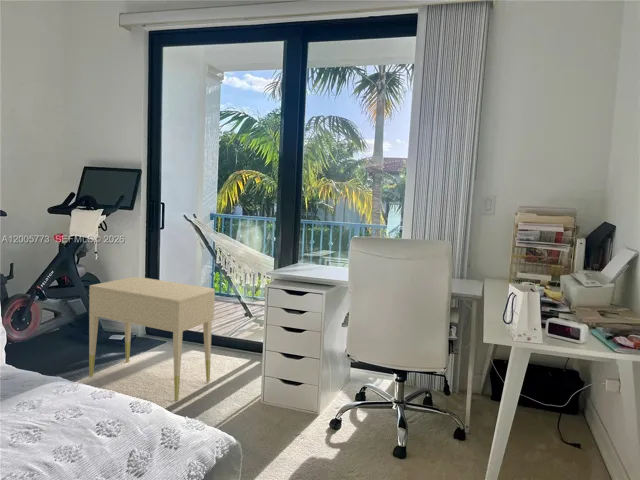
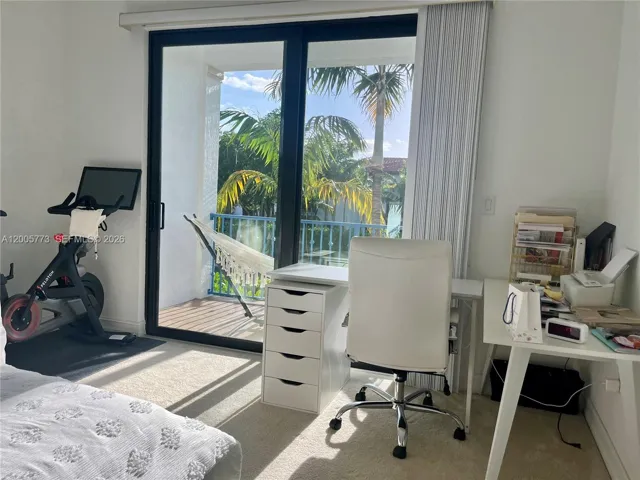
- nightstand [88,276,216,402]
